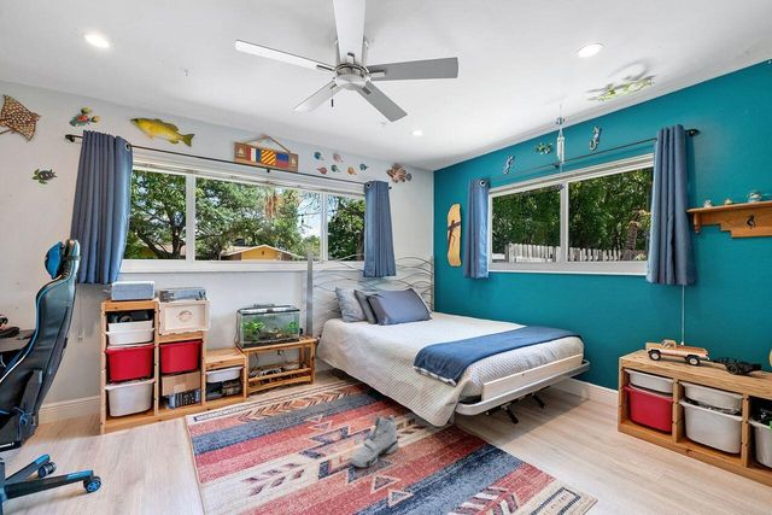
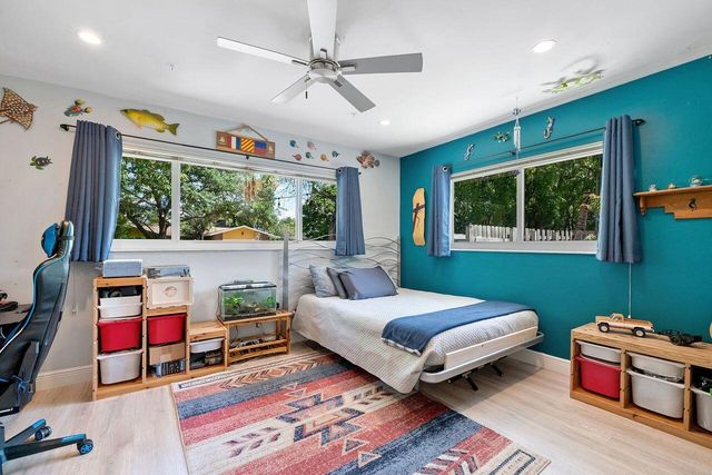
- sneaker [350,414,399,468]
